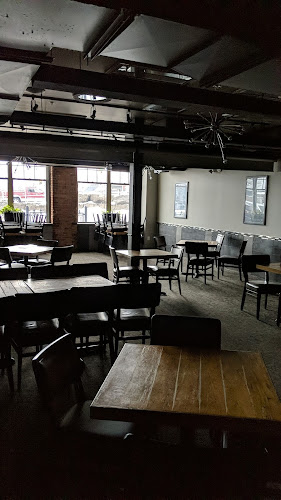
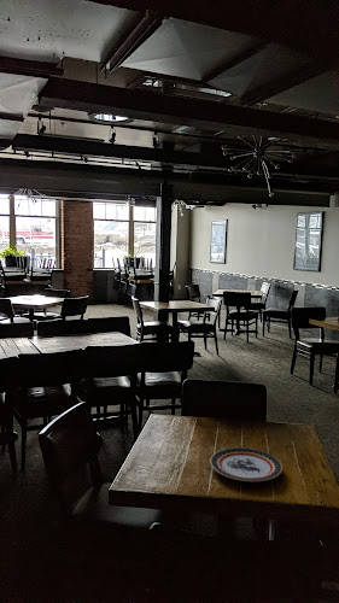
+ plate [209,446,284,482]
